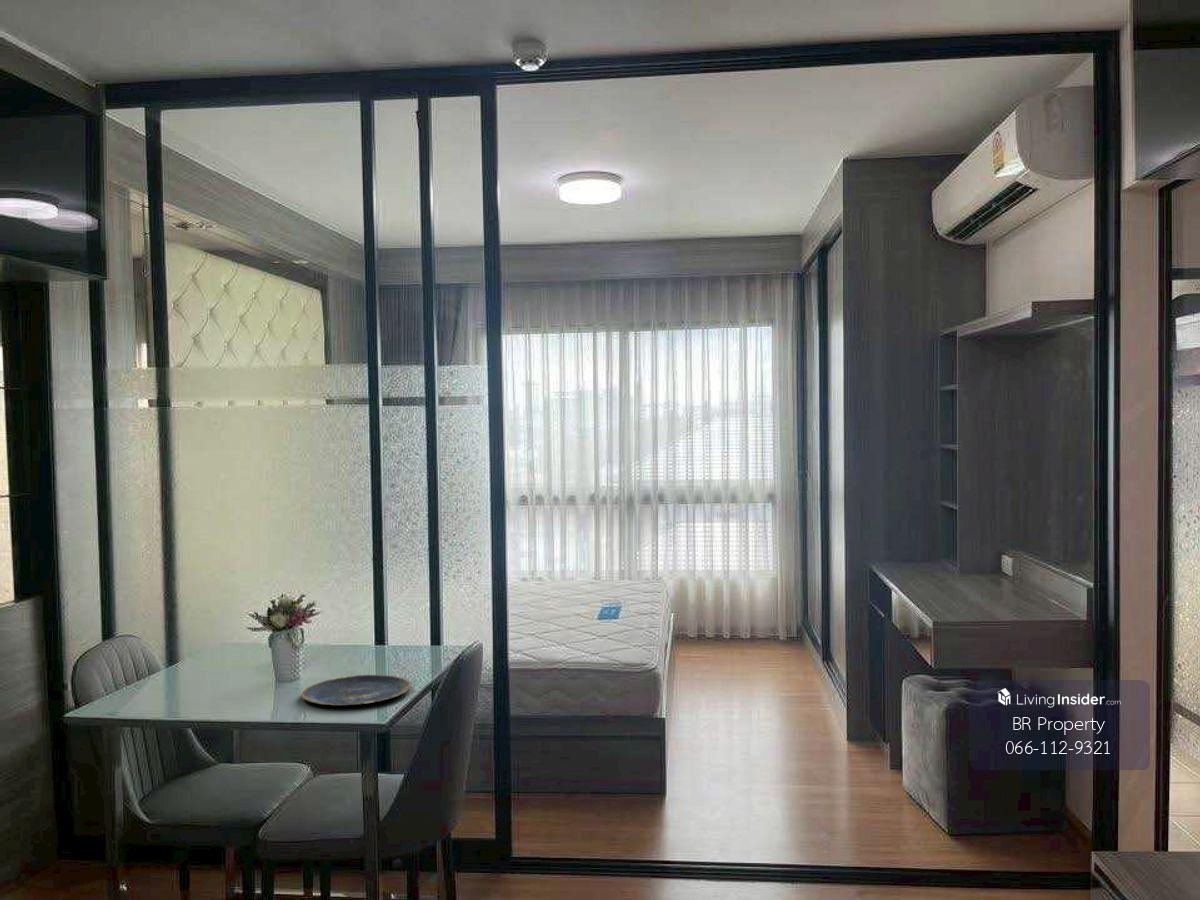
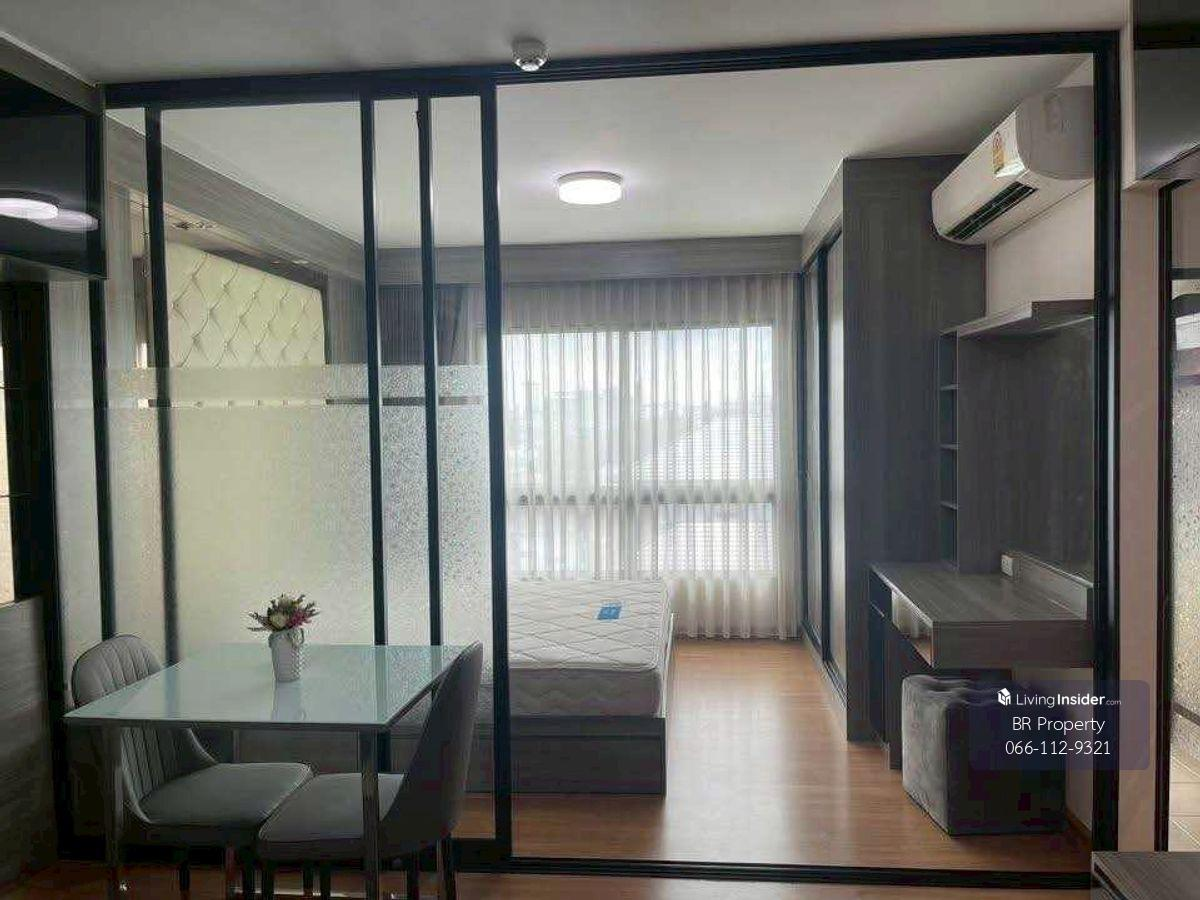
- plate [301,674,412,707]
